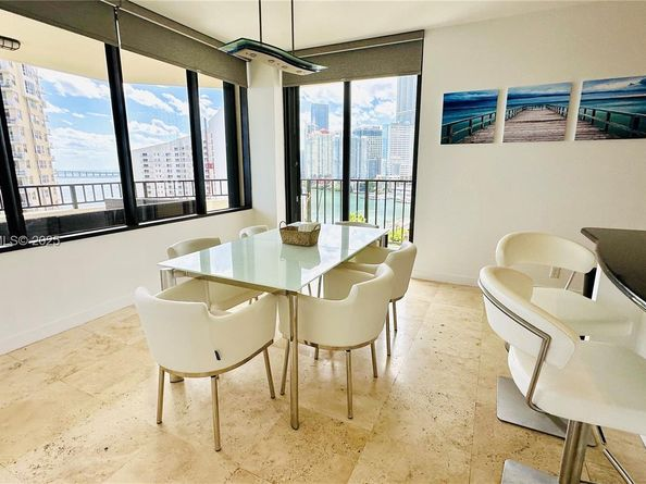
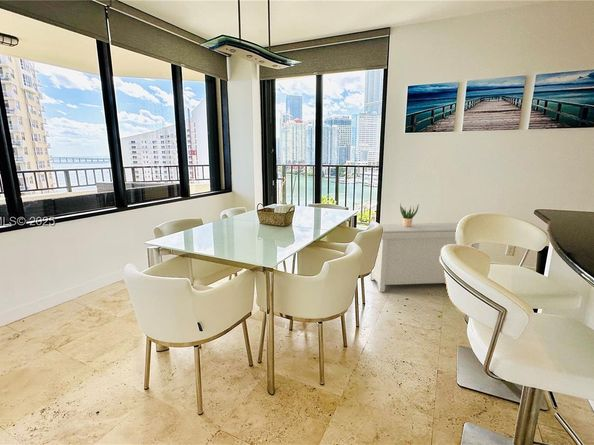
+ potted plant [399,203,419,227]
+ bench [369,222,480,293]
